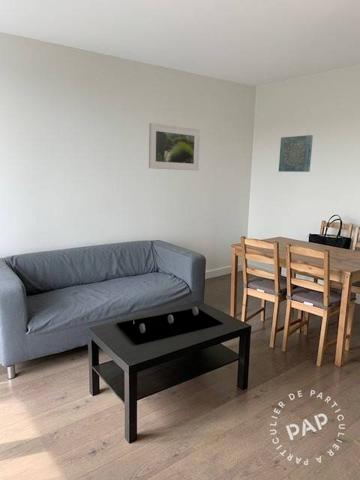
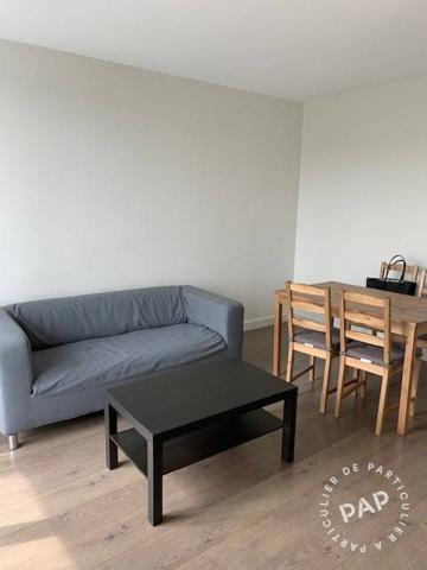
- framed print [148,122,201,171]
- wall art [278,134,314,173]
- decorative tray [116,306,224,345]
